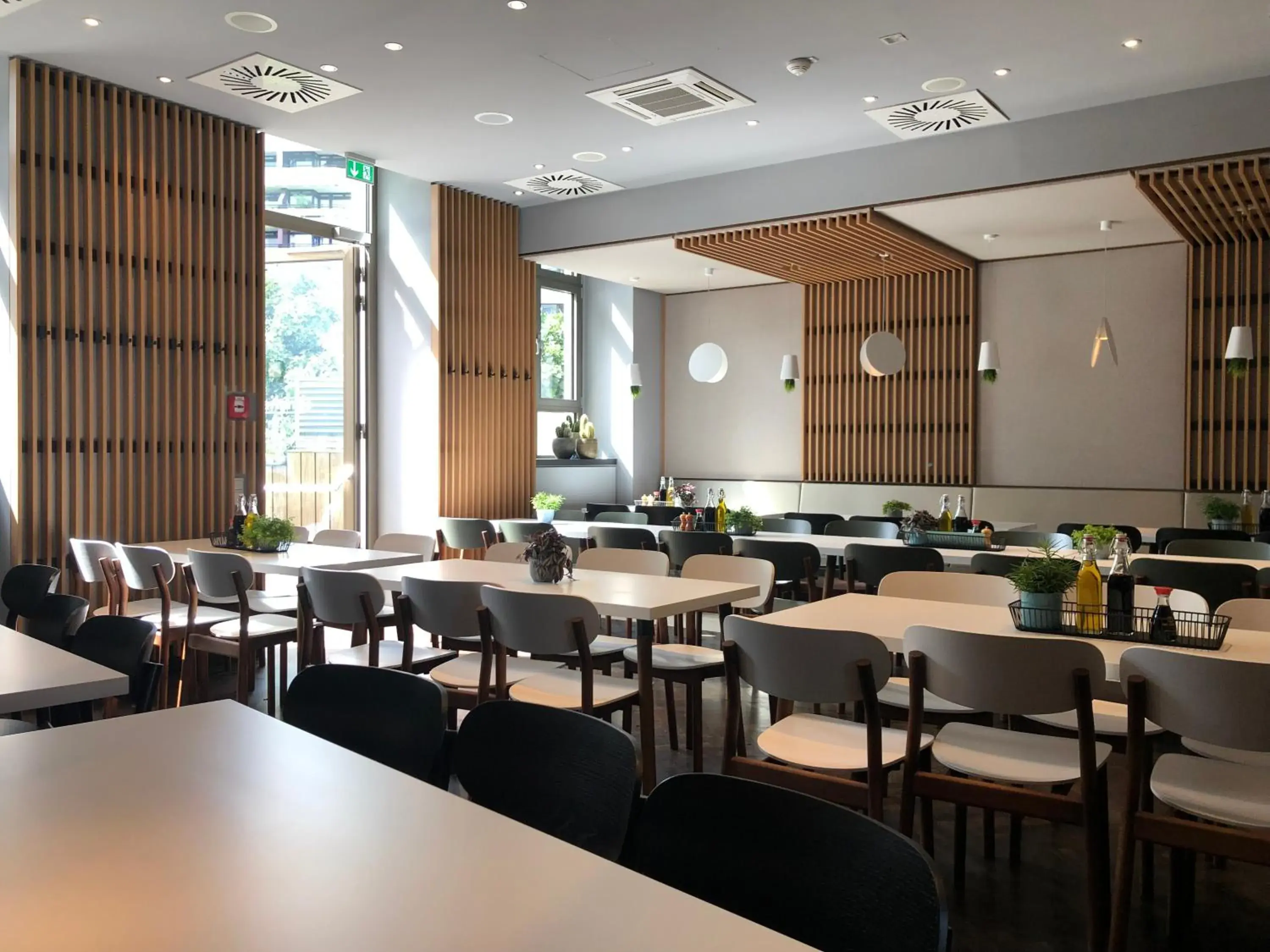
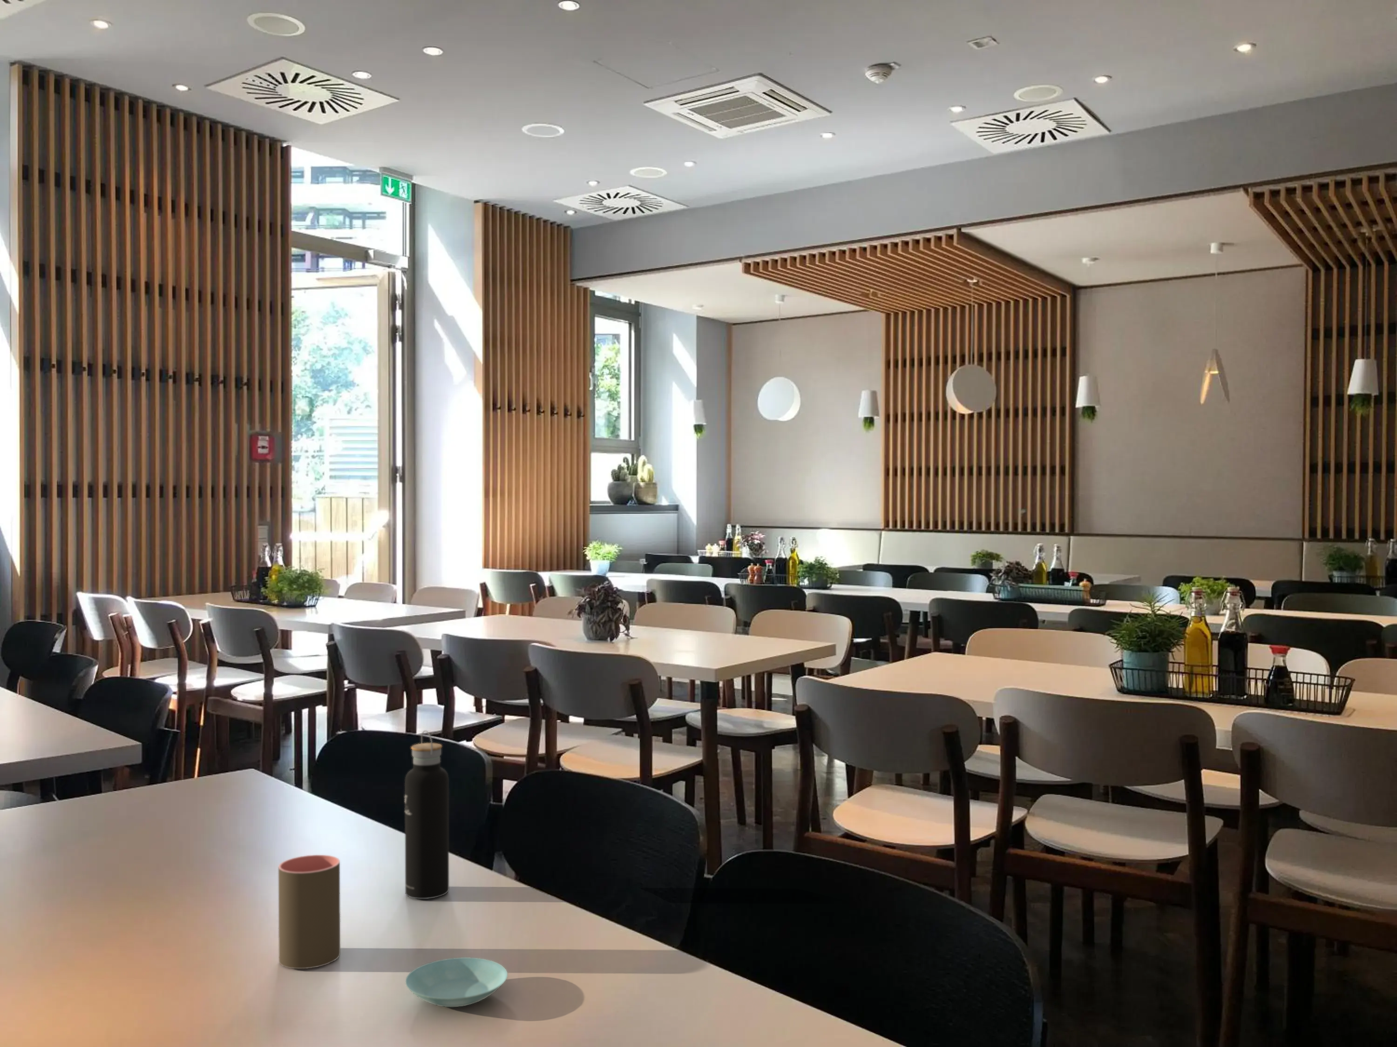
+ cup [278,855,341,969]
+ saucer [405,957,508,1007]
+ water bottle [404,729,450,900]
